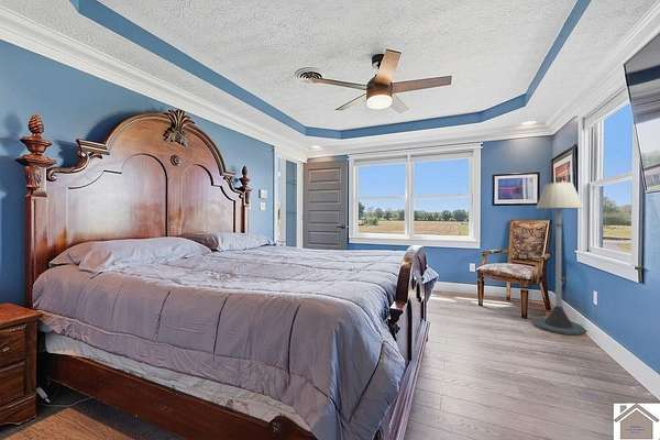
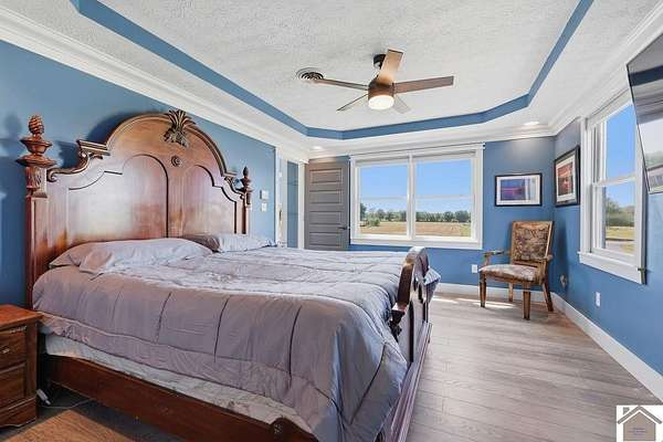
- floor lamp [531,182,588,337]
